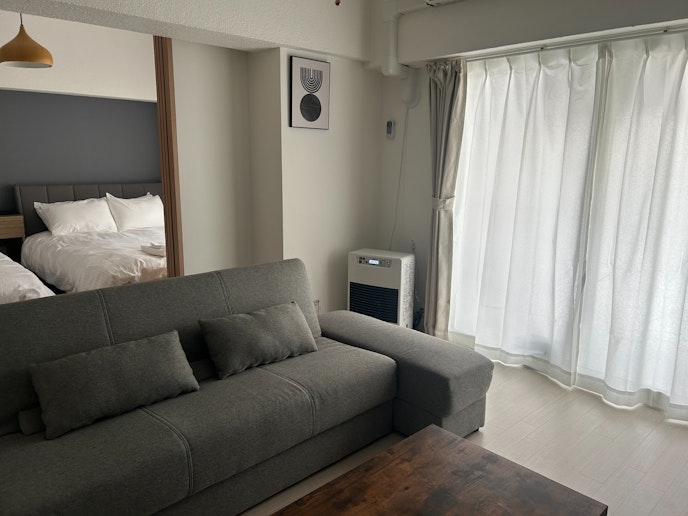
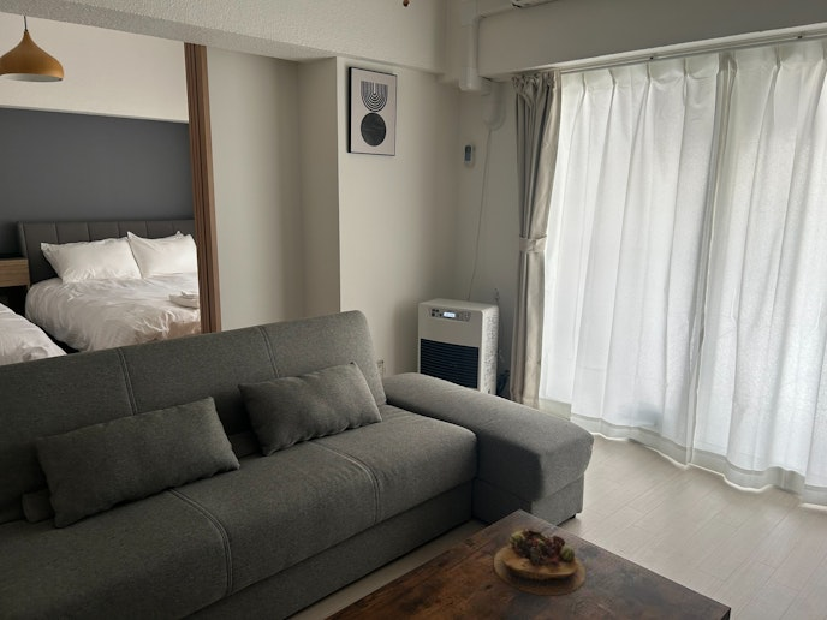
+ succulent plant [493,527,587,597]
